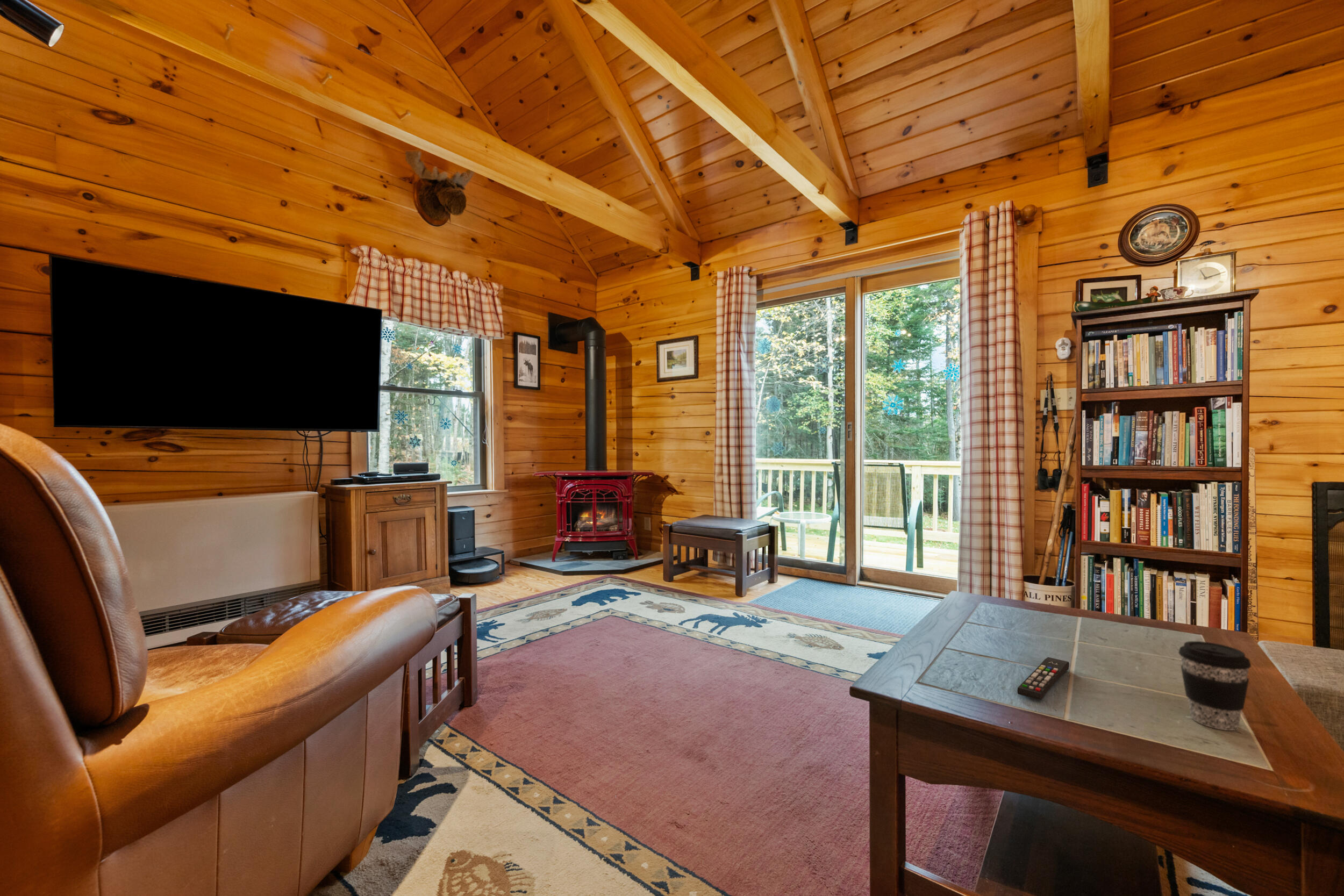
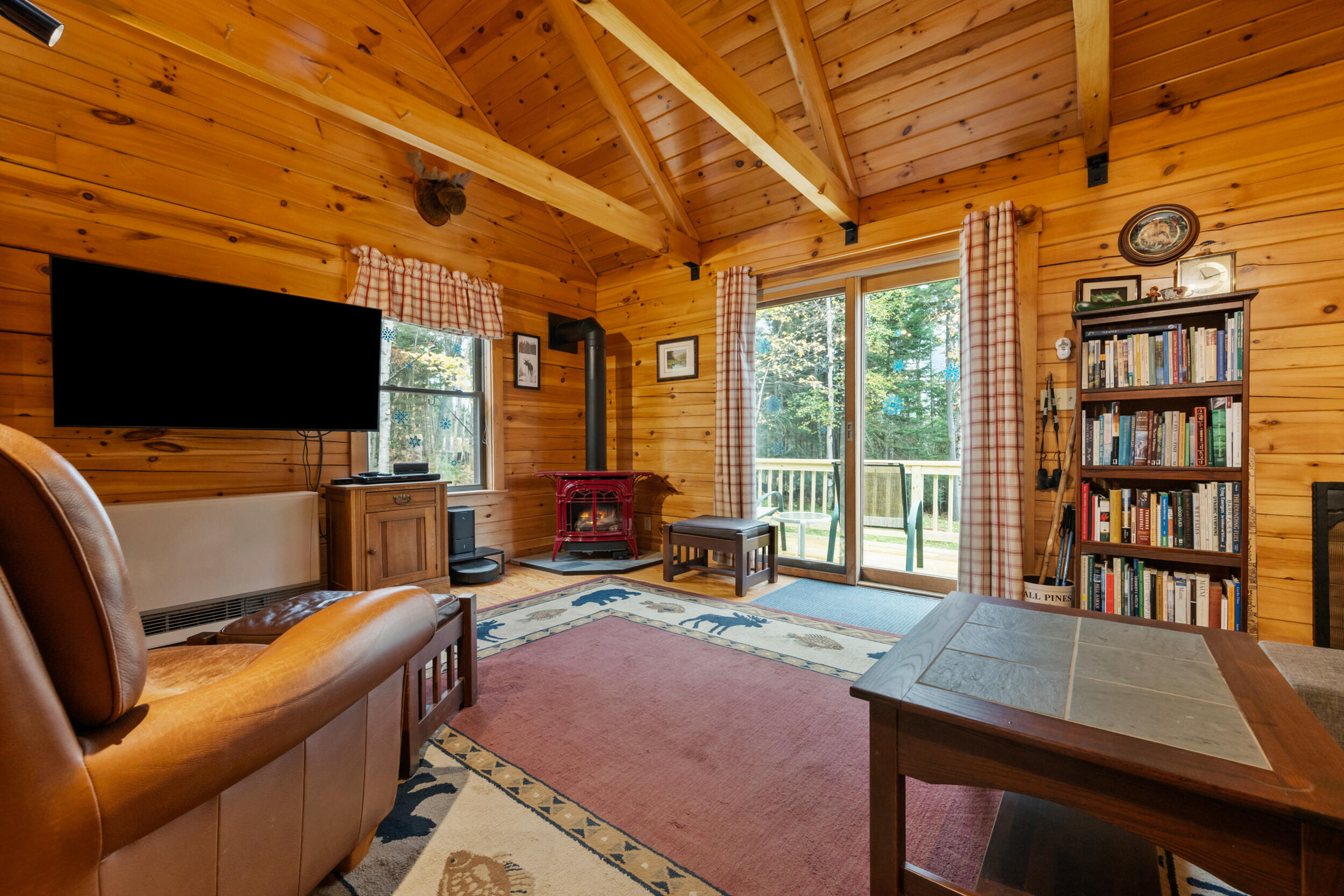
- coffee cup [1178,641,1252,731]
- remote control [1017,657,1070,700]
